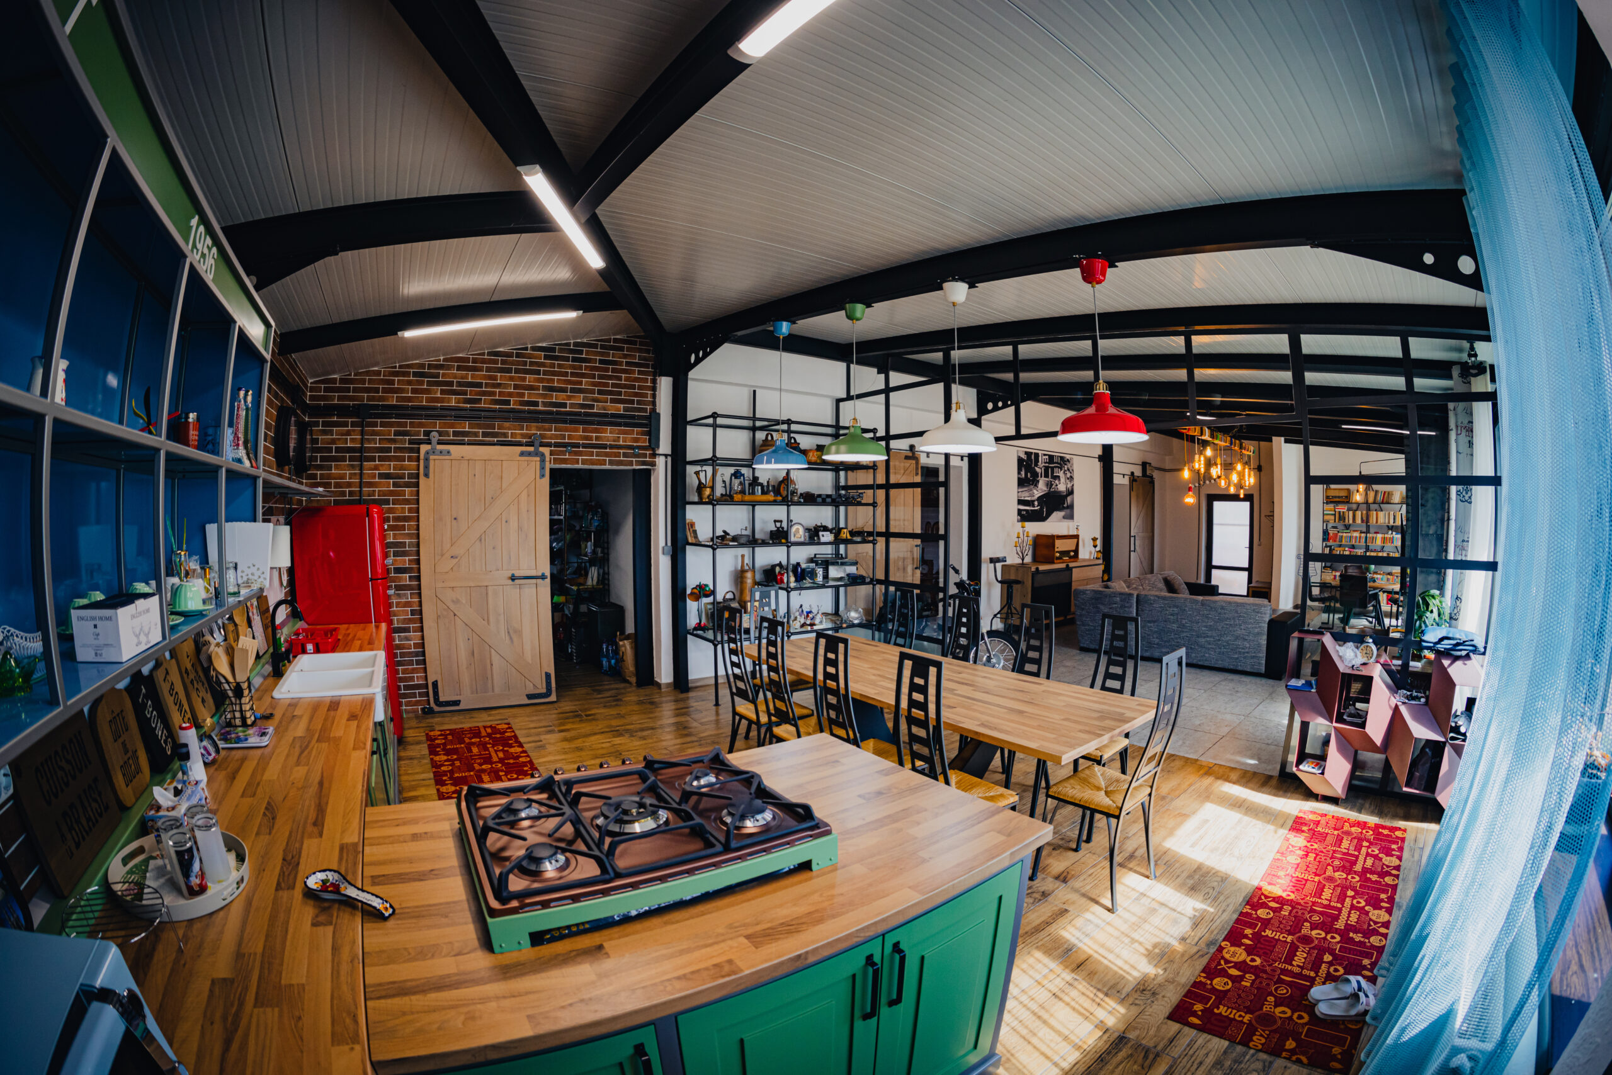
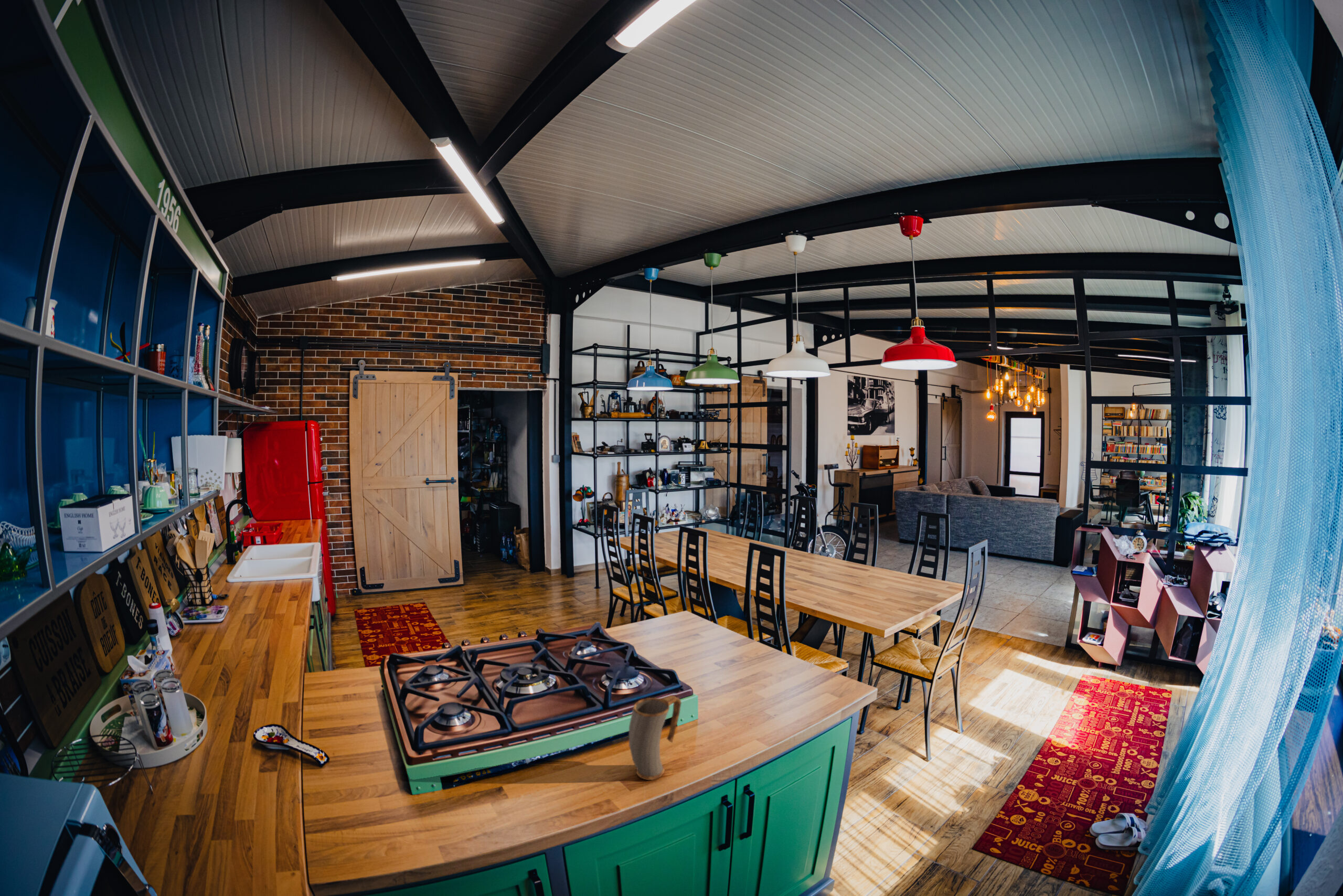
+ mug [628,695,682,781]
